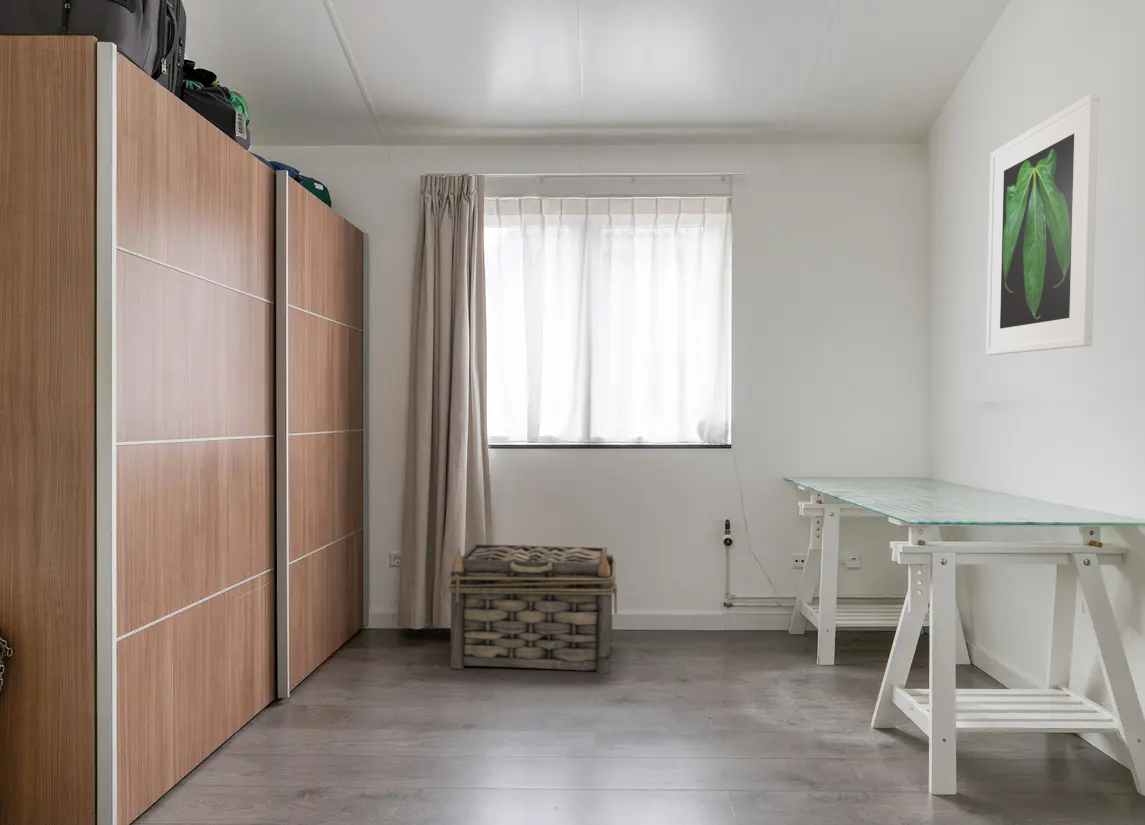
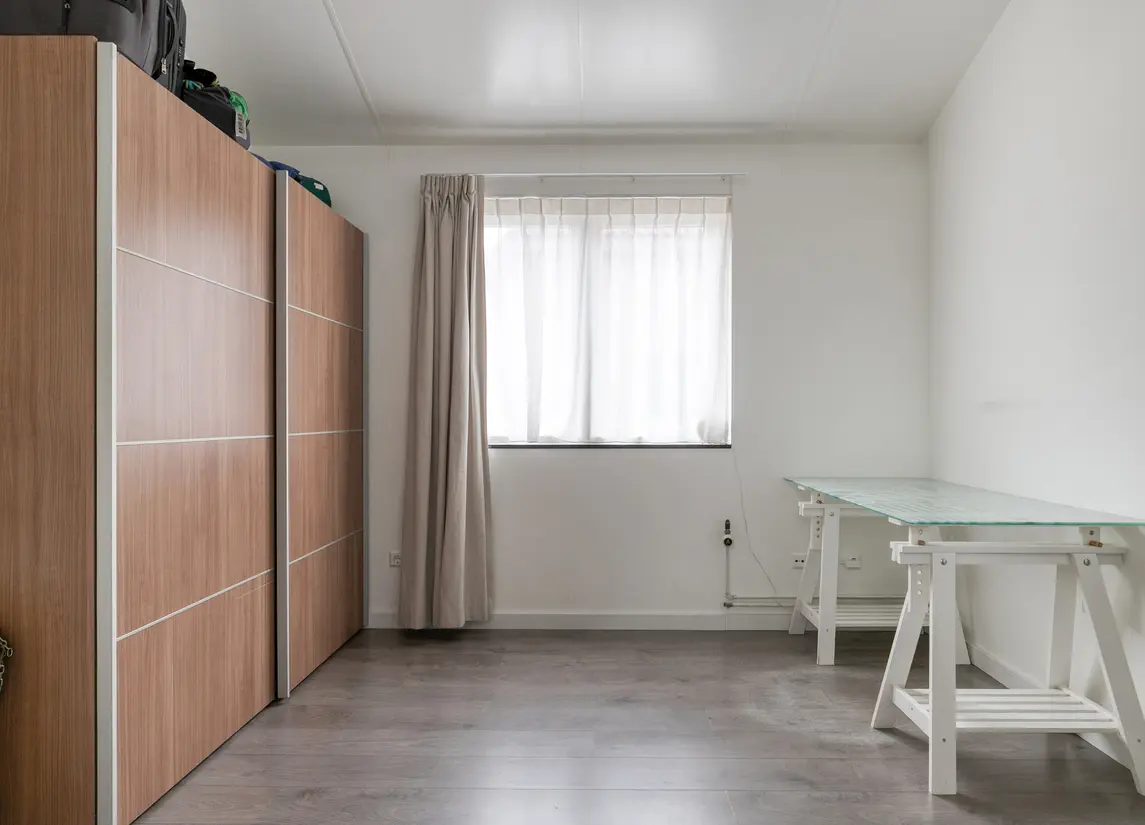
- basket [446,543,618,675]
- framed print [985,92,1100,356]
